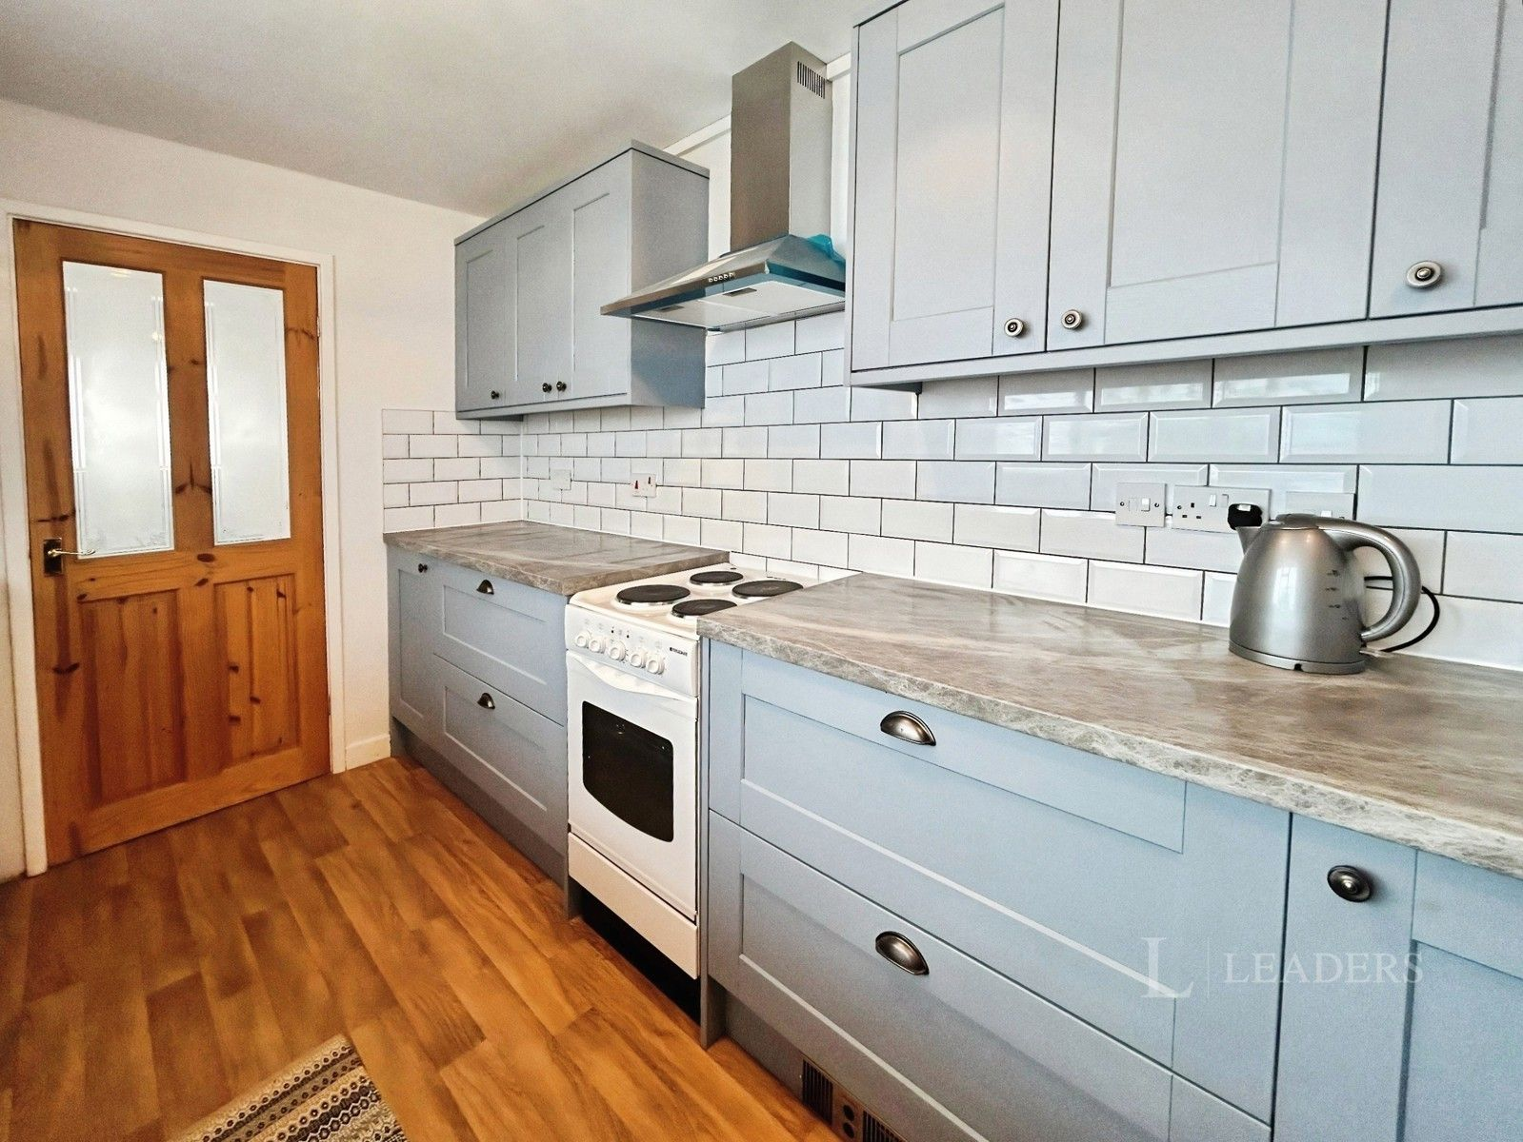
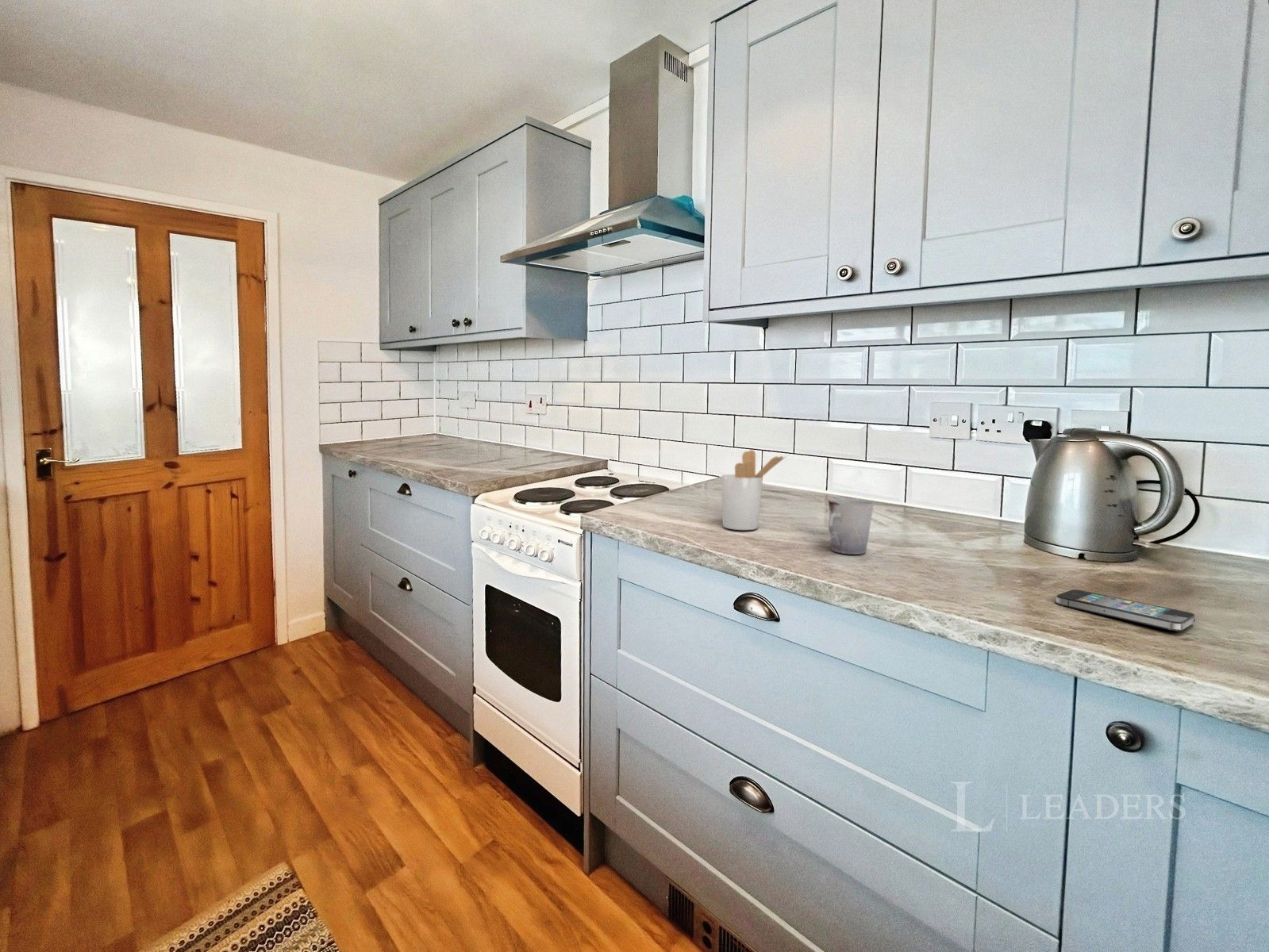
+ utensil holder [721,449,787,531]
+ cup [828,498,875,555]
+ smartphone [1056,589,1196,631]
